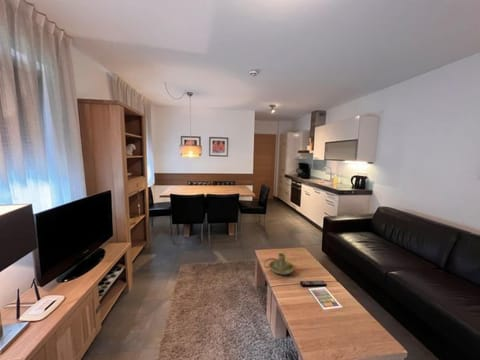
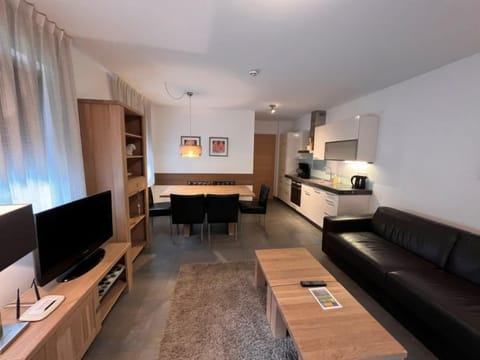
- candle holder [263,252,295,275]
